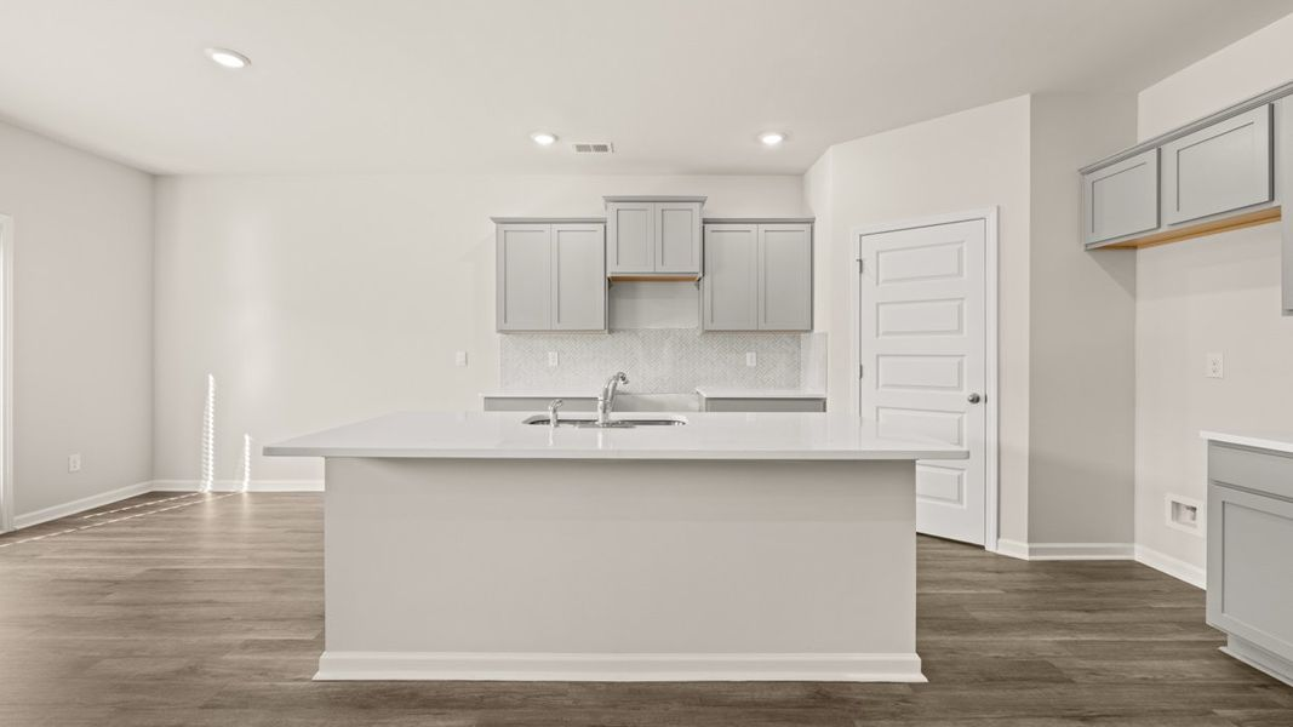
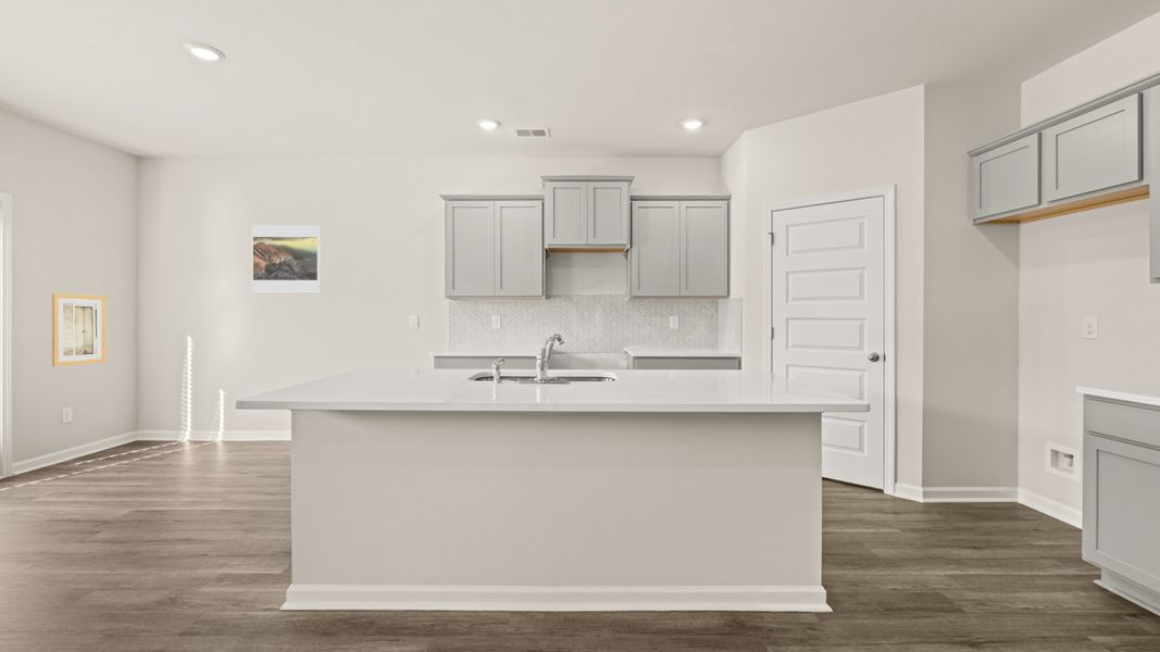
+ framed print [251,224,321,292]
+ wall art [51,292,107,367]
